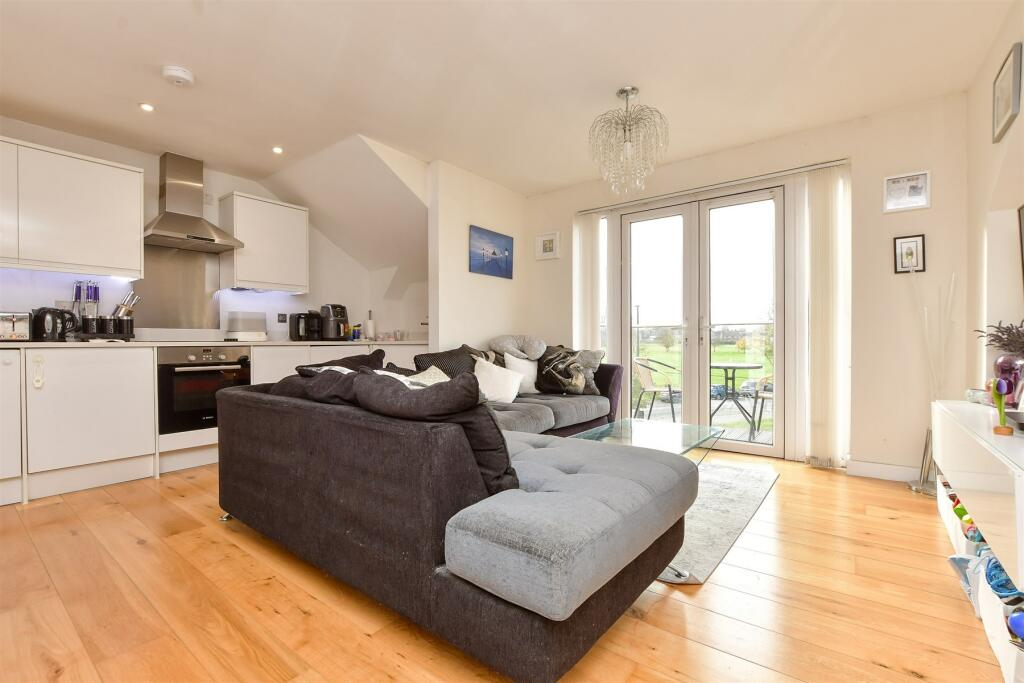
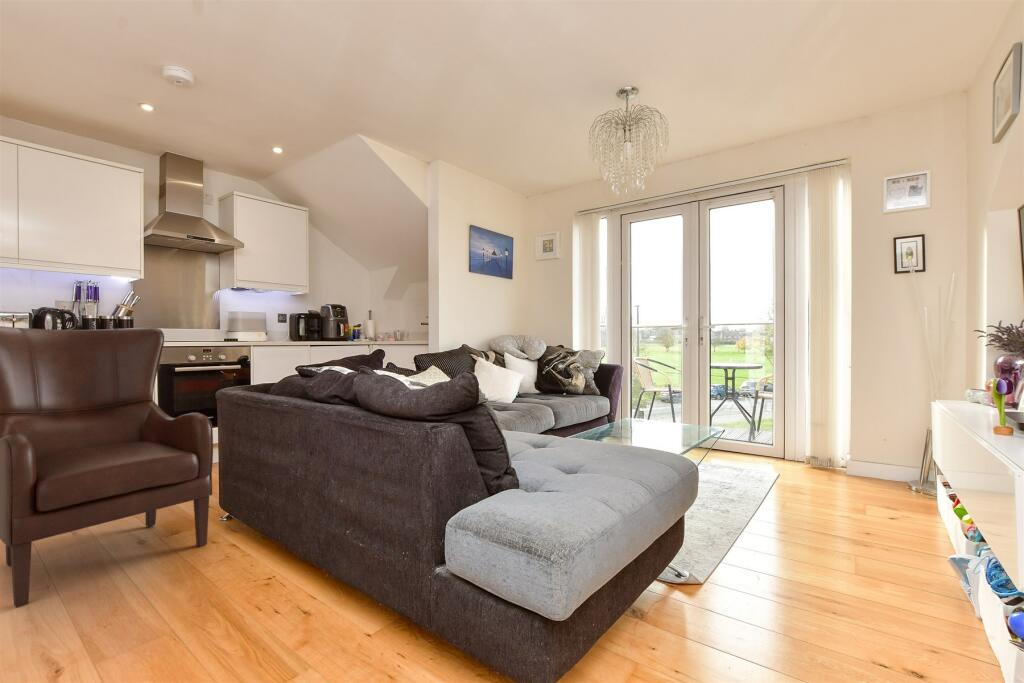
+ chair [0,325,214,609]
